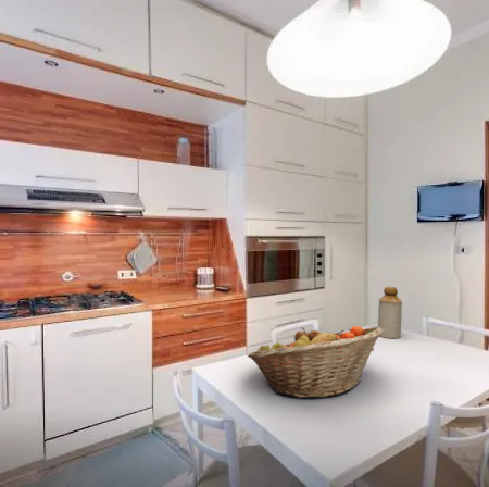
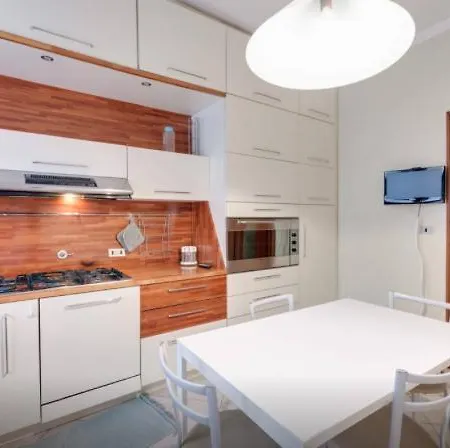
- fruit basket [247,325,384,399]
- bottle [377,286,403,339]
